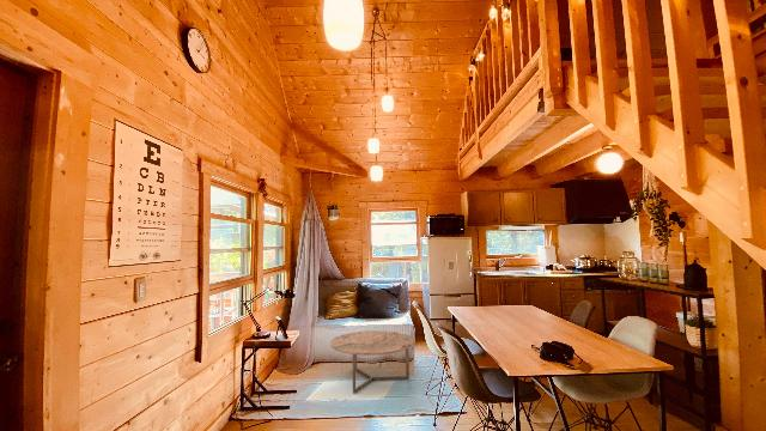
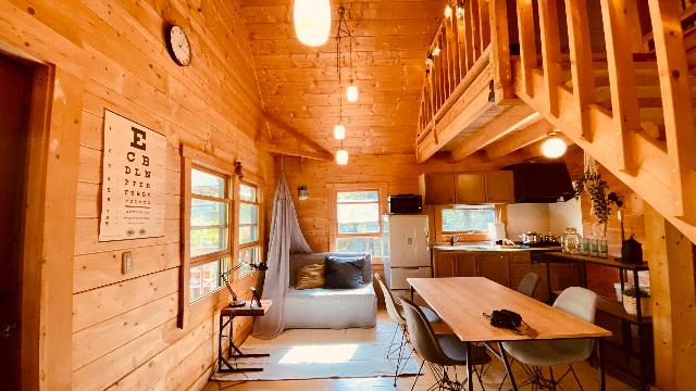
- coffee table [329,329,415,395]
